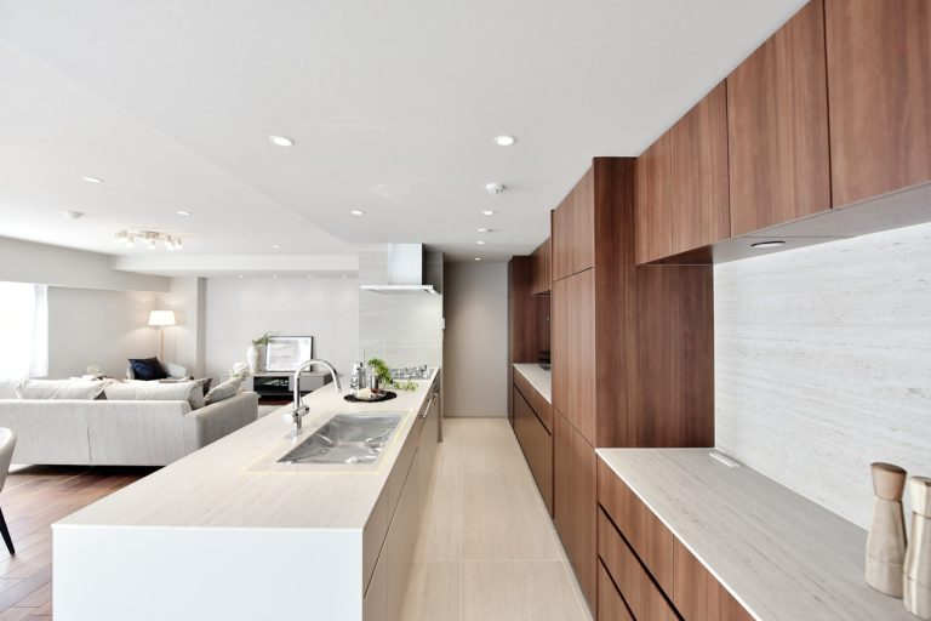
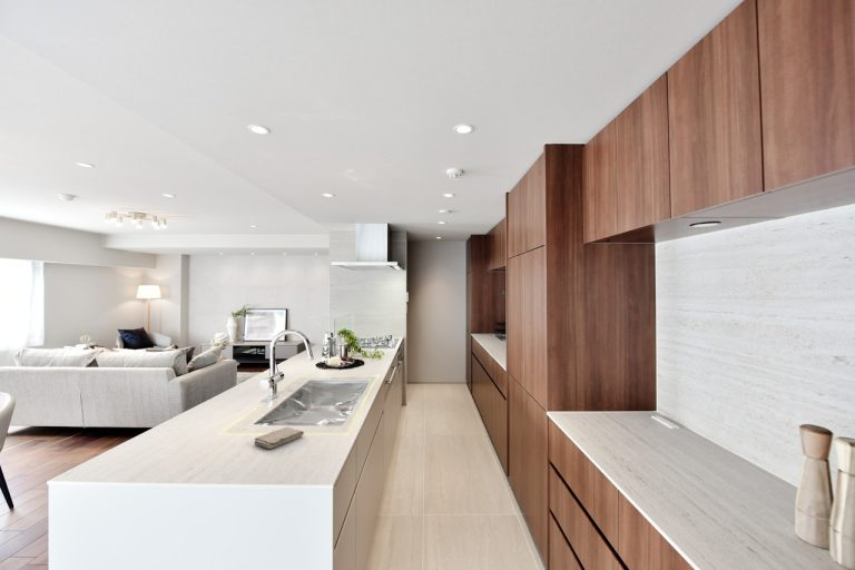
+ washcloth [253,426,305,450]
